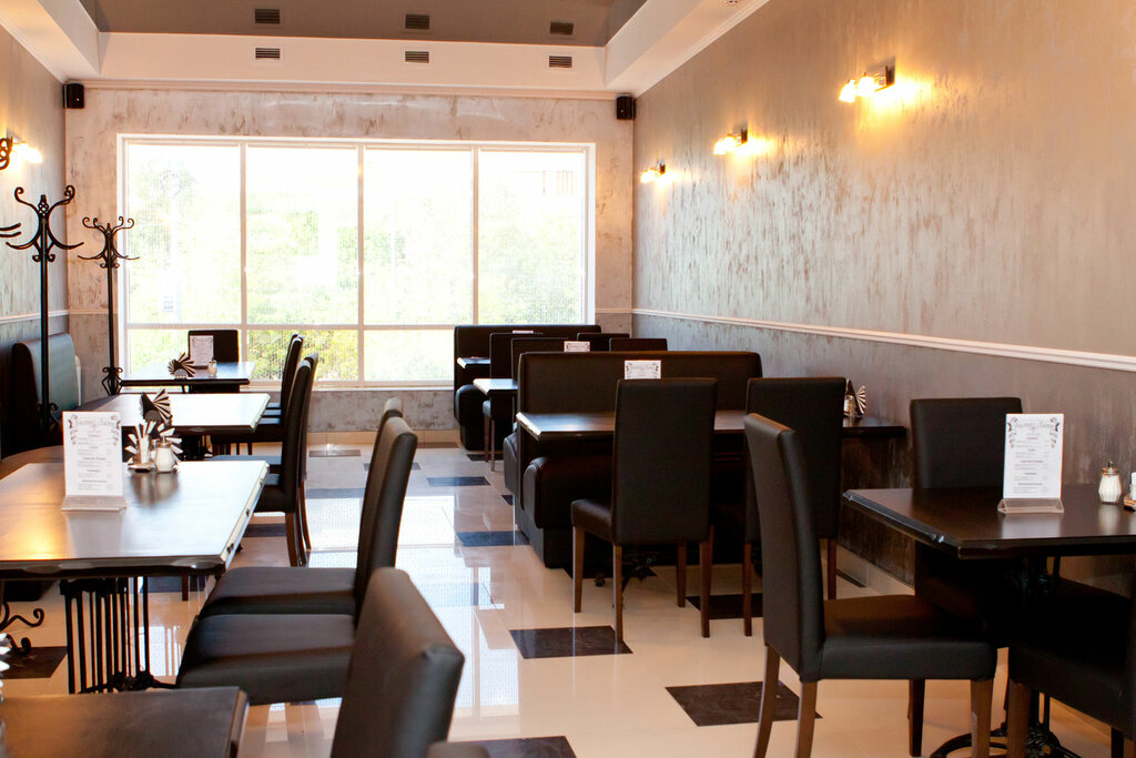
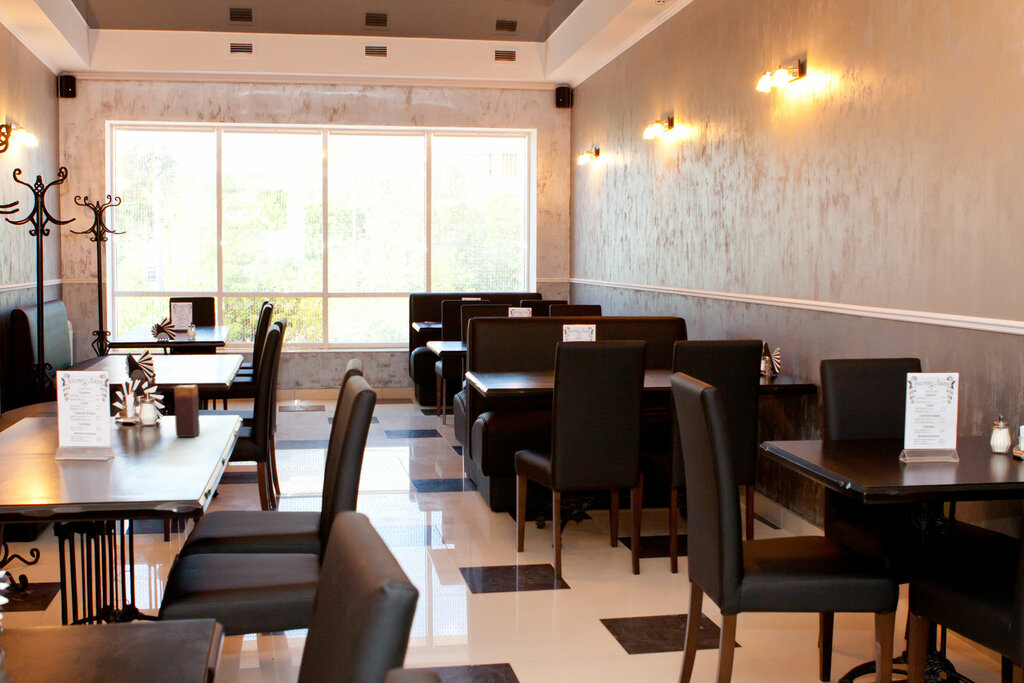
+ candle [173,384,201,438]
